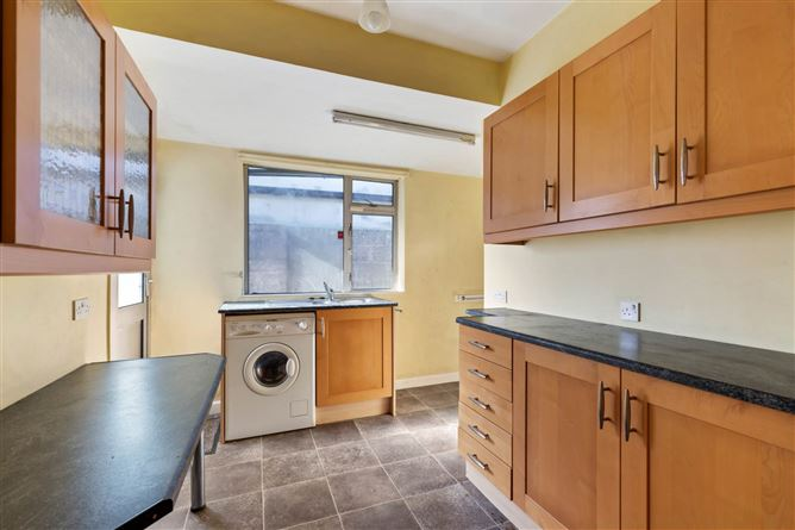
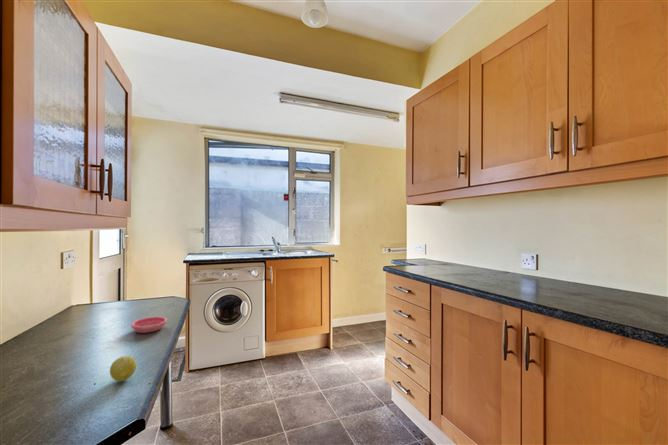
+ saucer [130,316,168,334]
+ fruit [109,355,137,382]
